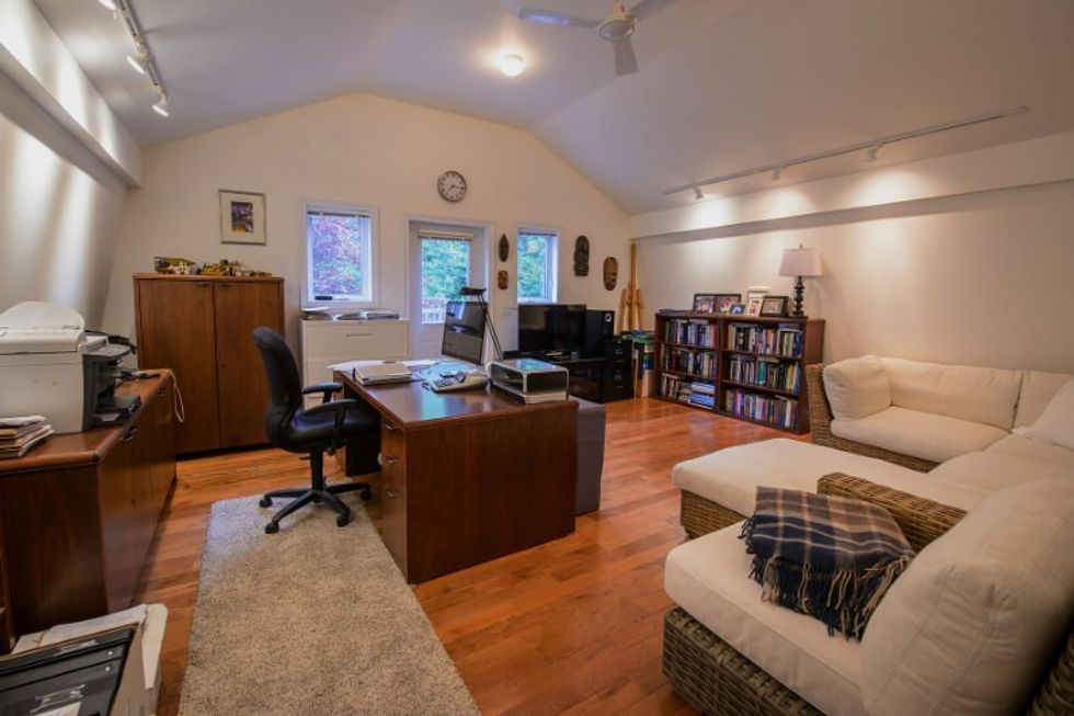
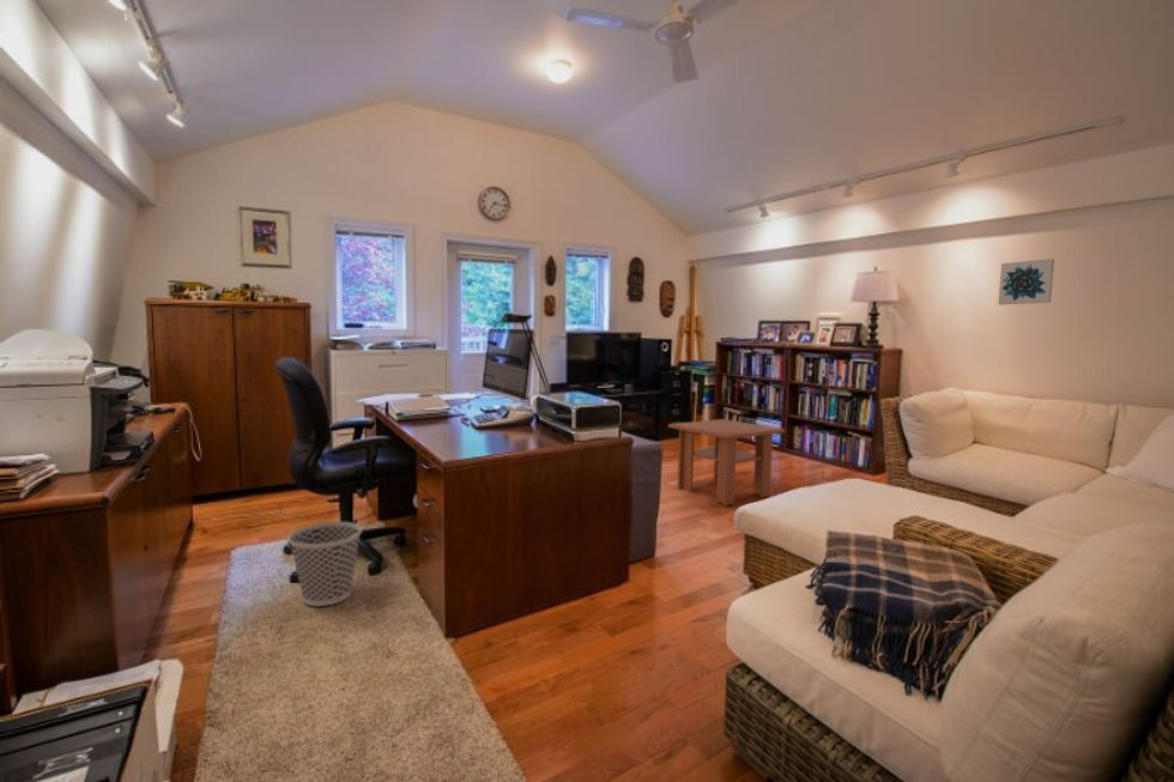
+ wall art [997,257,1055,307]
+ wastebasket [286,521,363,607]
+ coffee table [667,418,786,507]
